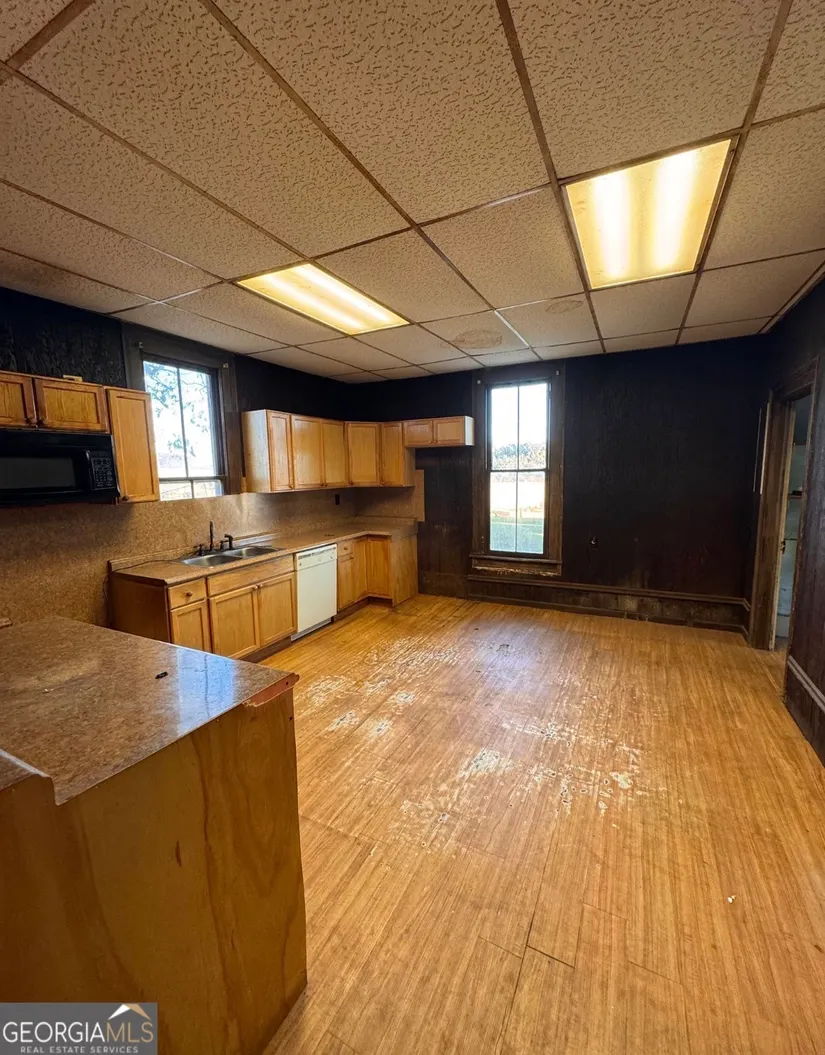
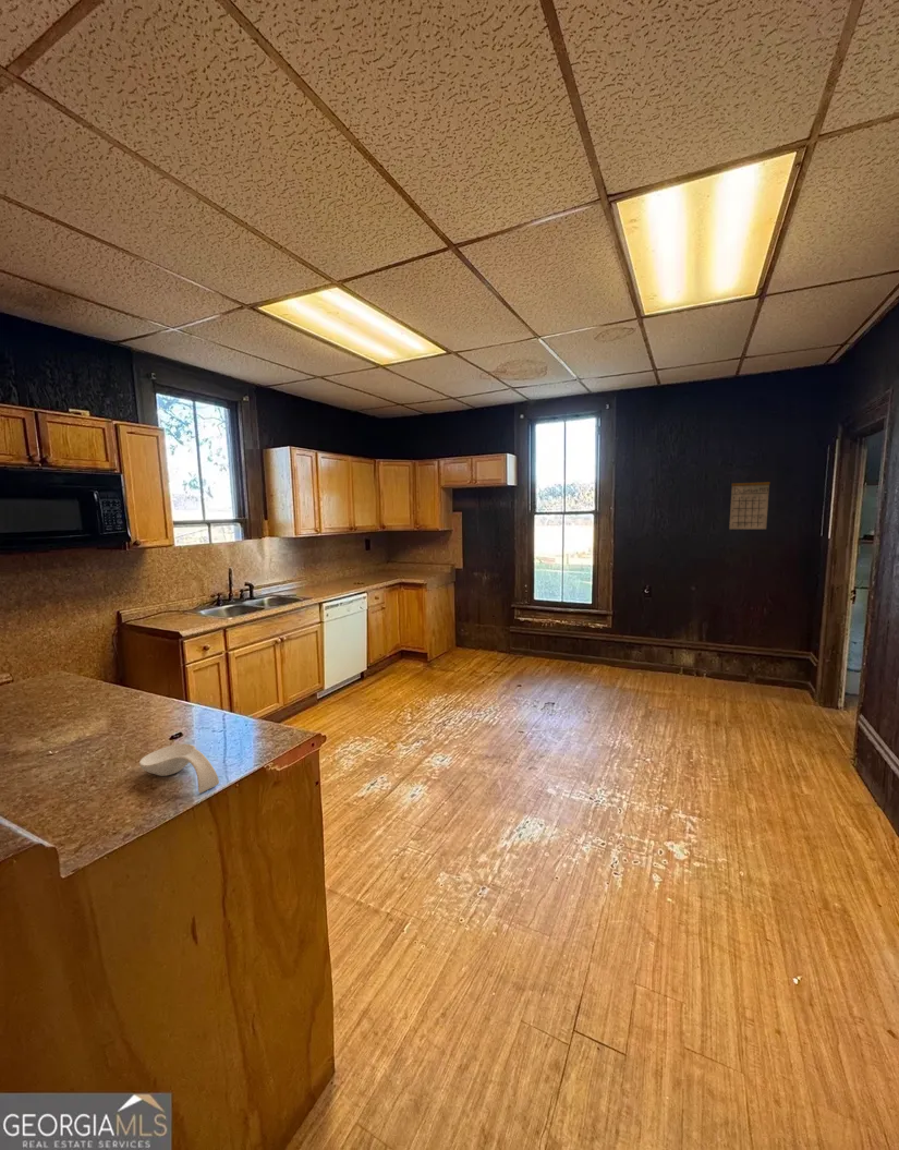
+ spoon rest [138,743,220,795]
+ calendar [728,474,772,530]
